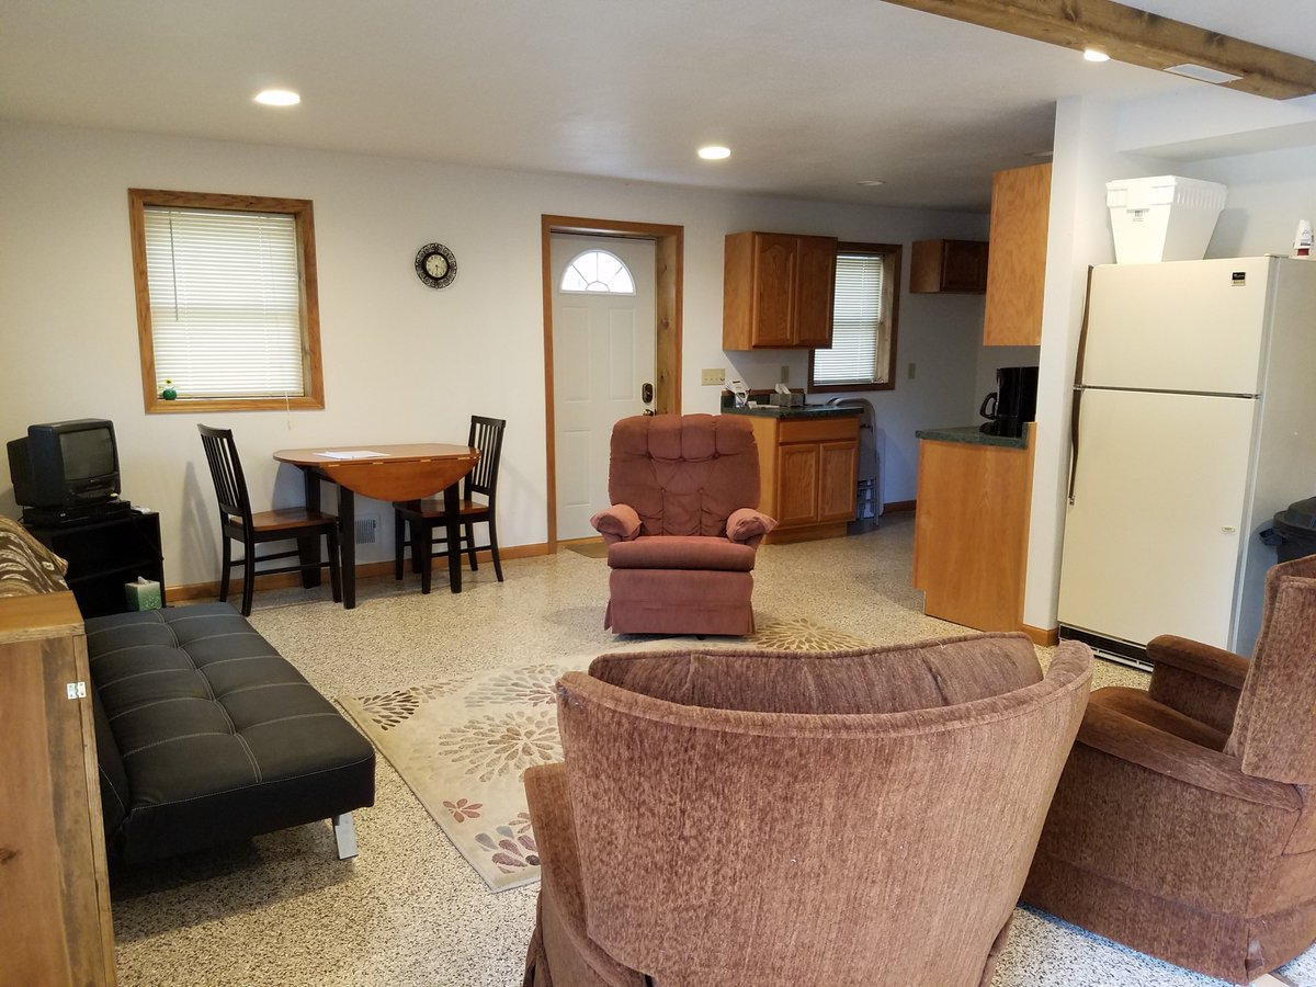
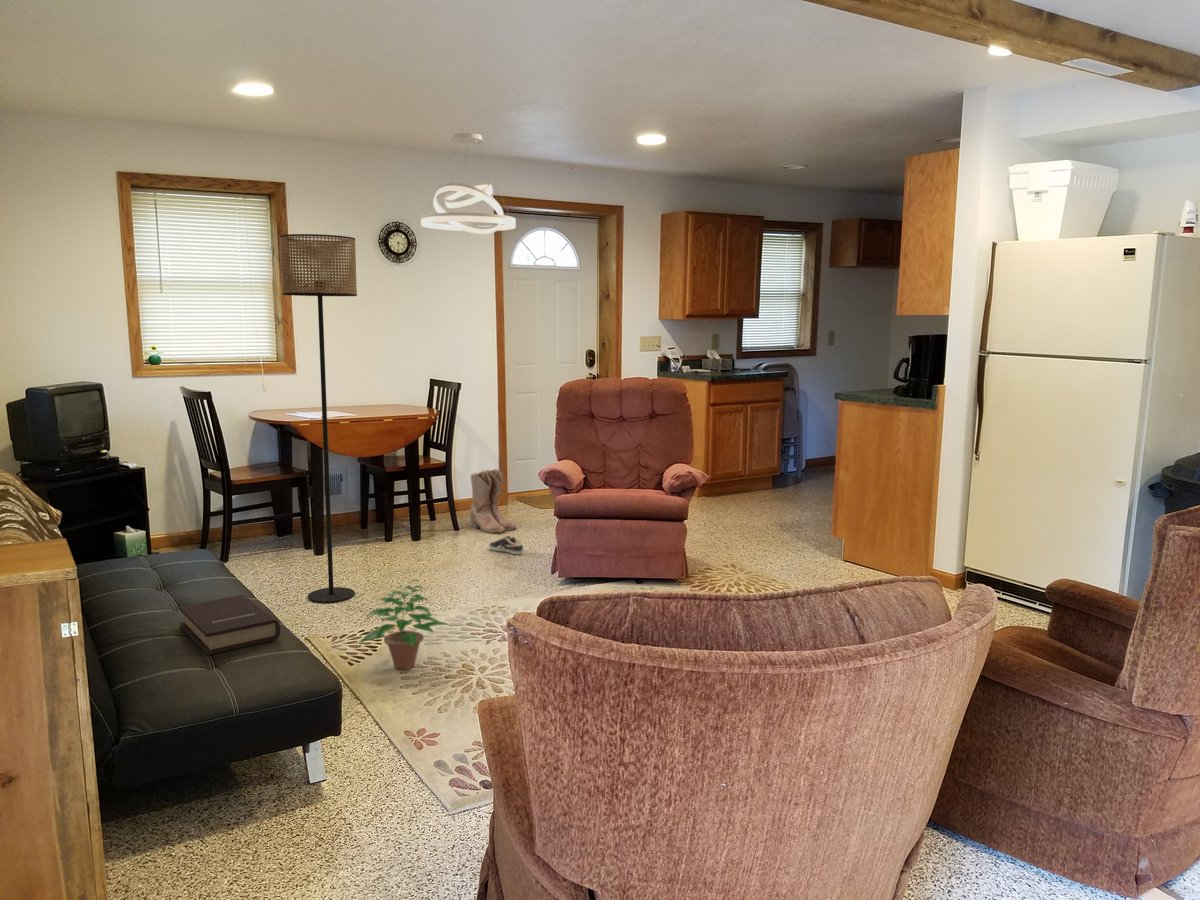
+ book [178,594,282,656]
+ potted plant [354,579,453,670]
+ floor lamp [278,233,358,604]
+ pendant light [420,132,517,235]
+ boots [469,468,518,534]
+ sneaker [488,535,524,555]
